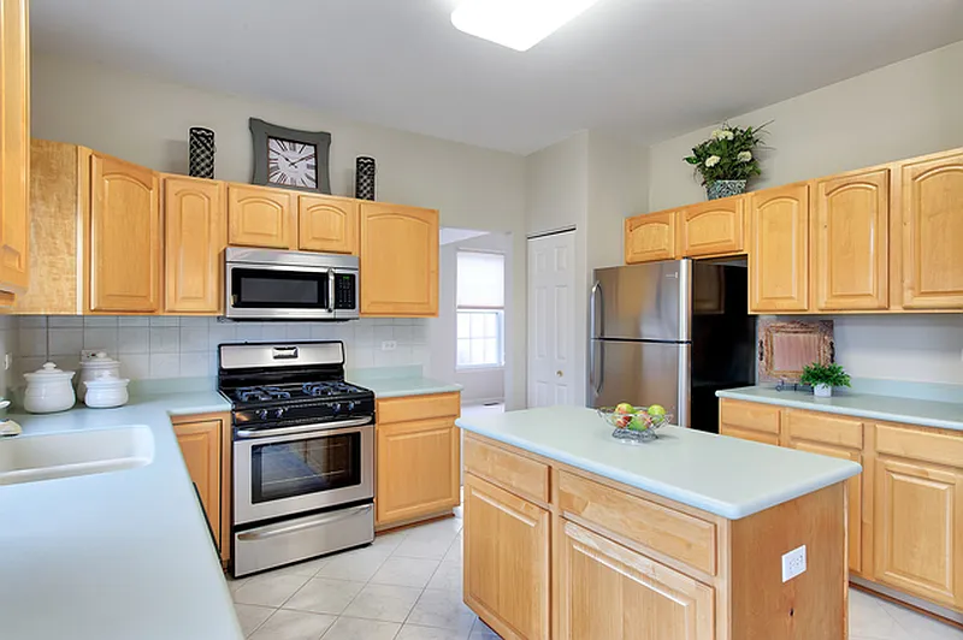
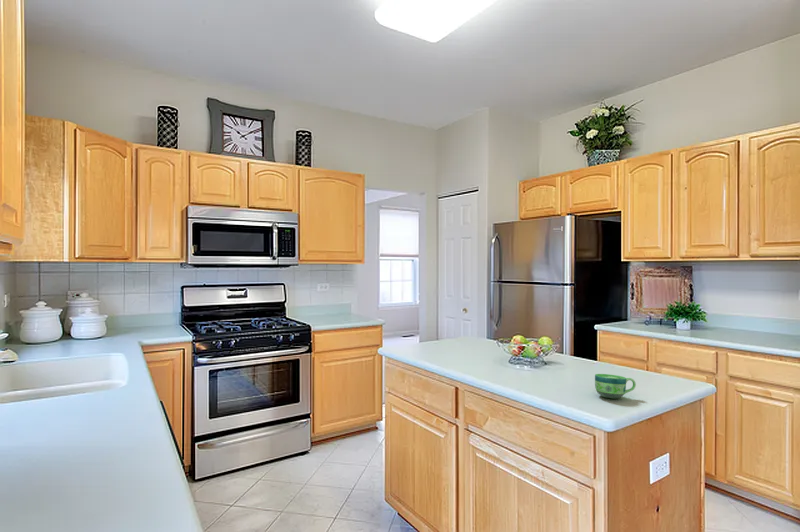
+ cup [594,373,637,399]
